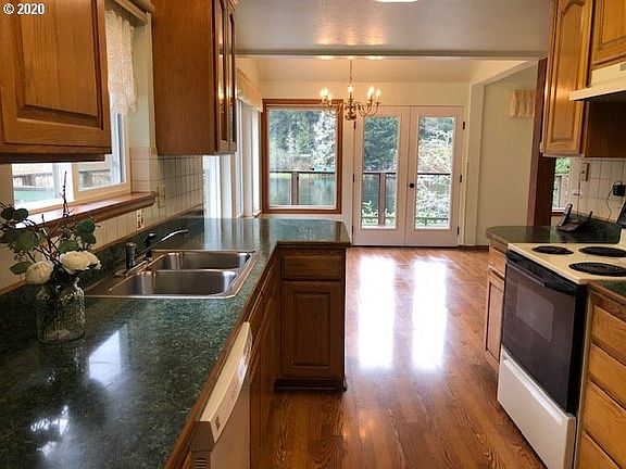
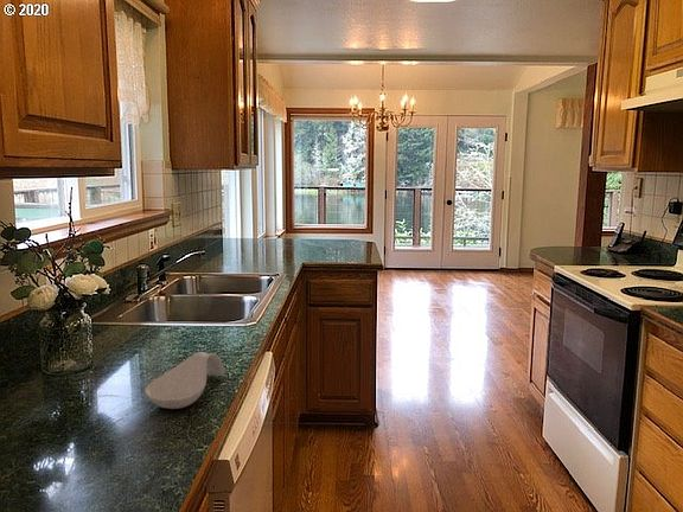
+ spoon rest [143,351,225,410]
